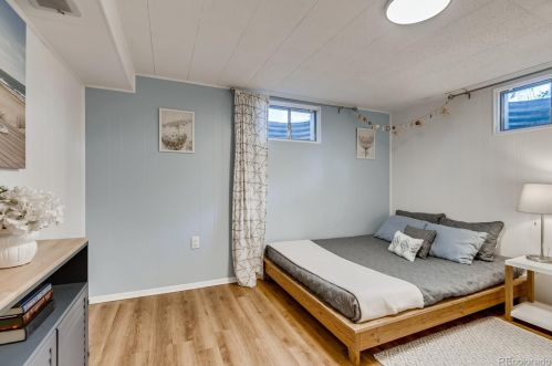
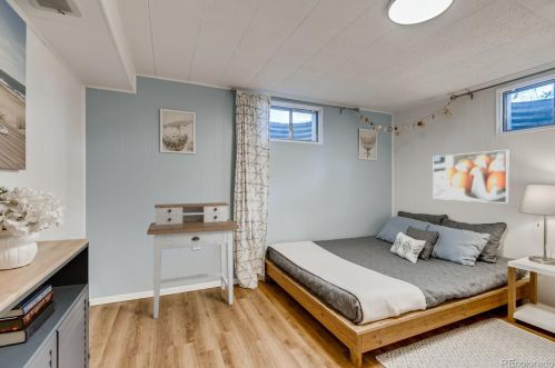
+ desk [146,201,240,319]
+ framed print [432,149,509,205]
